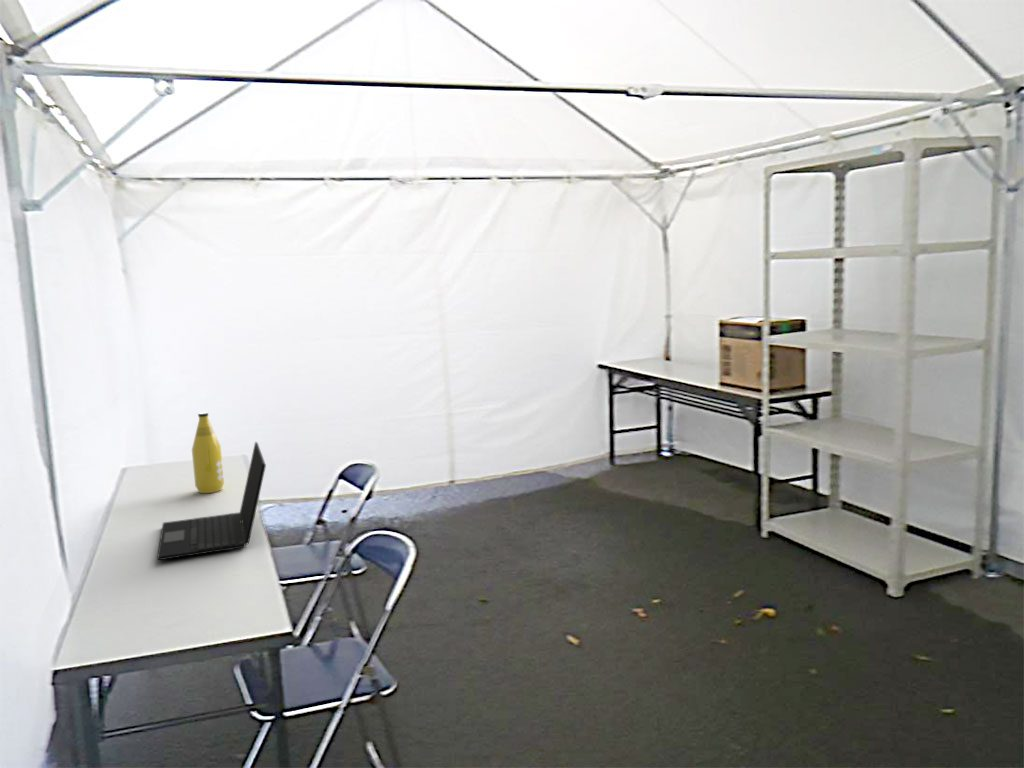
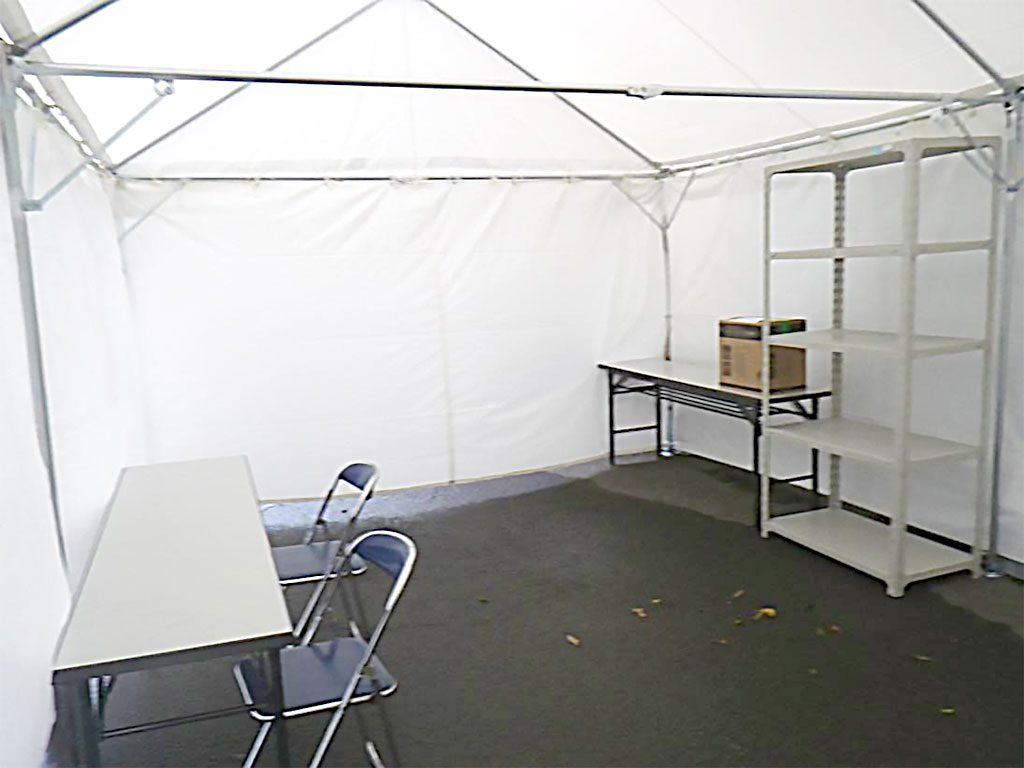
- bottle [191,411,225,494]
- laptop [156,441,267,561]
